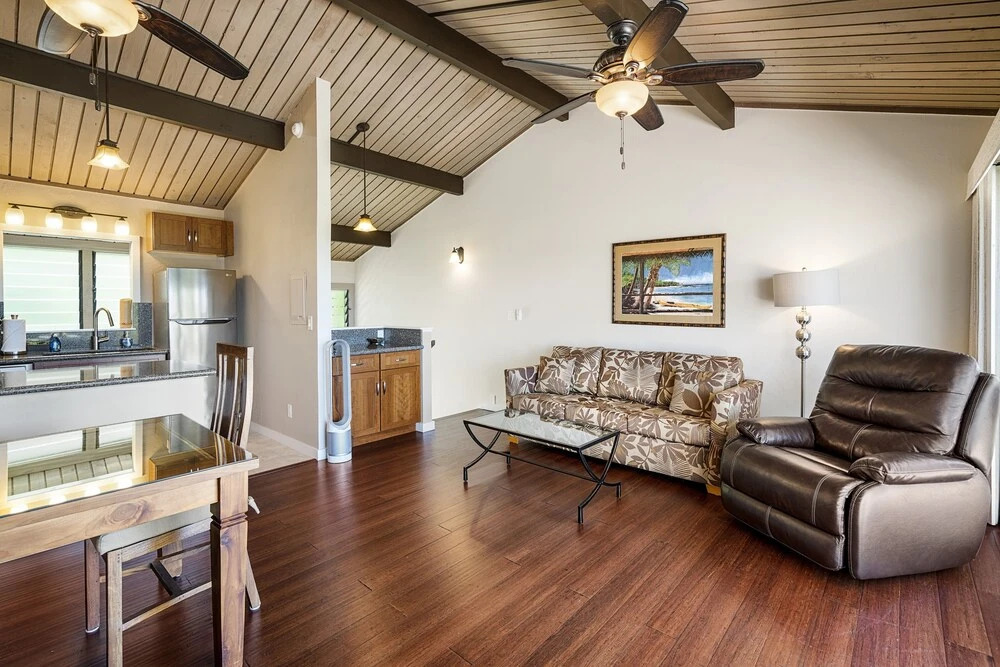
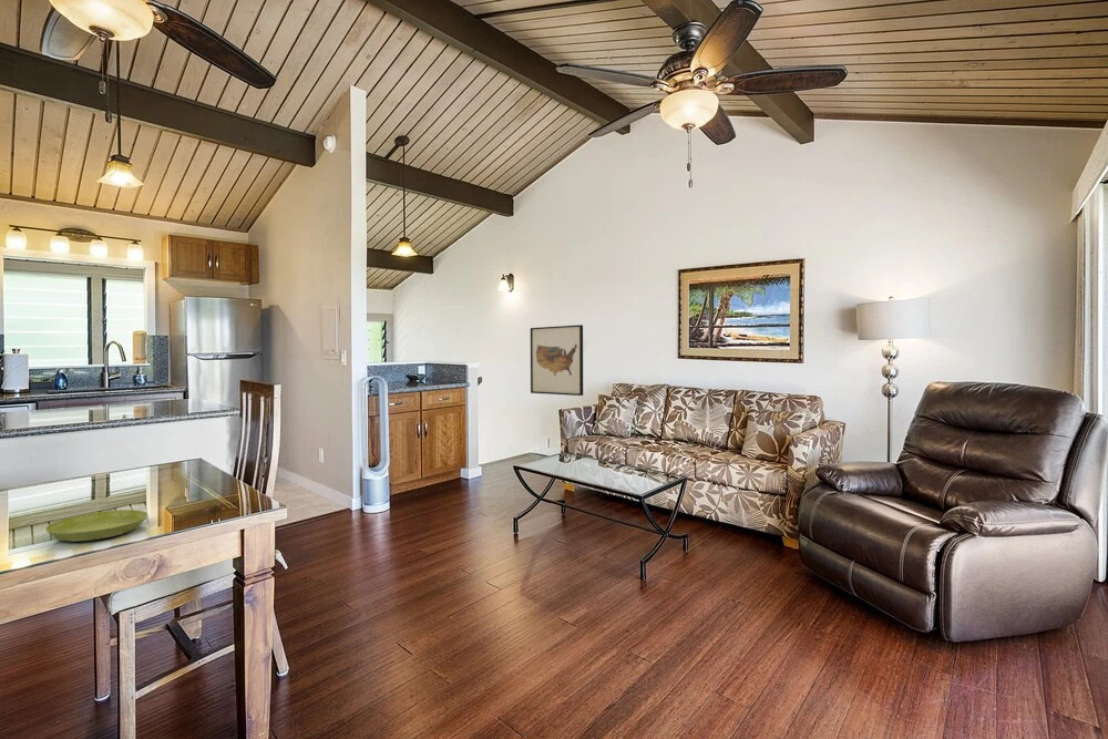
+ wall art [530,324,584,397]
+ saucer [44,509,150,543]
